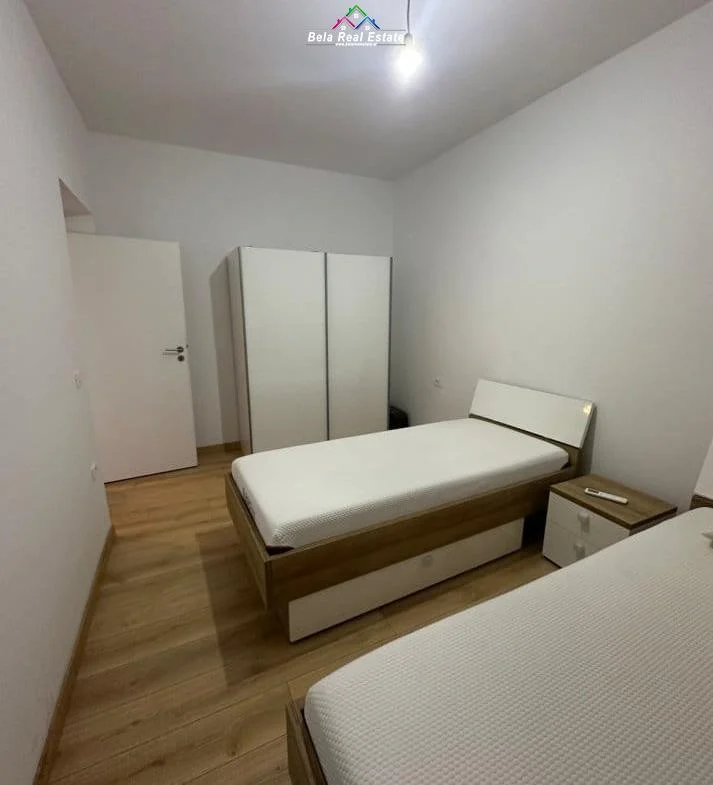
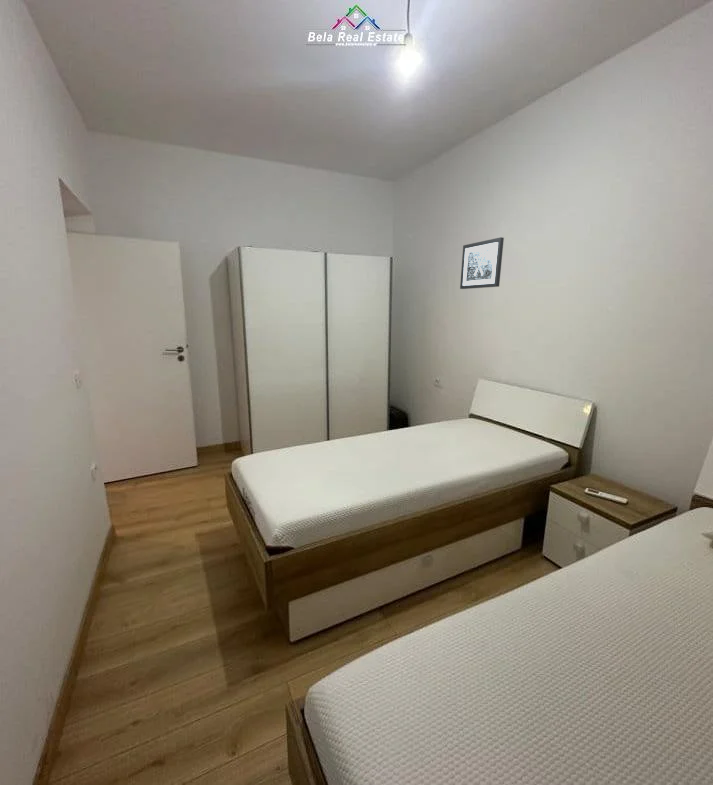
+ wall art [459,236,505,290]
